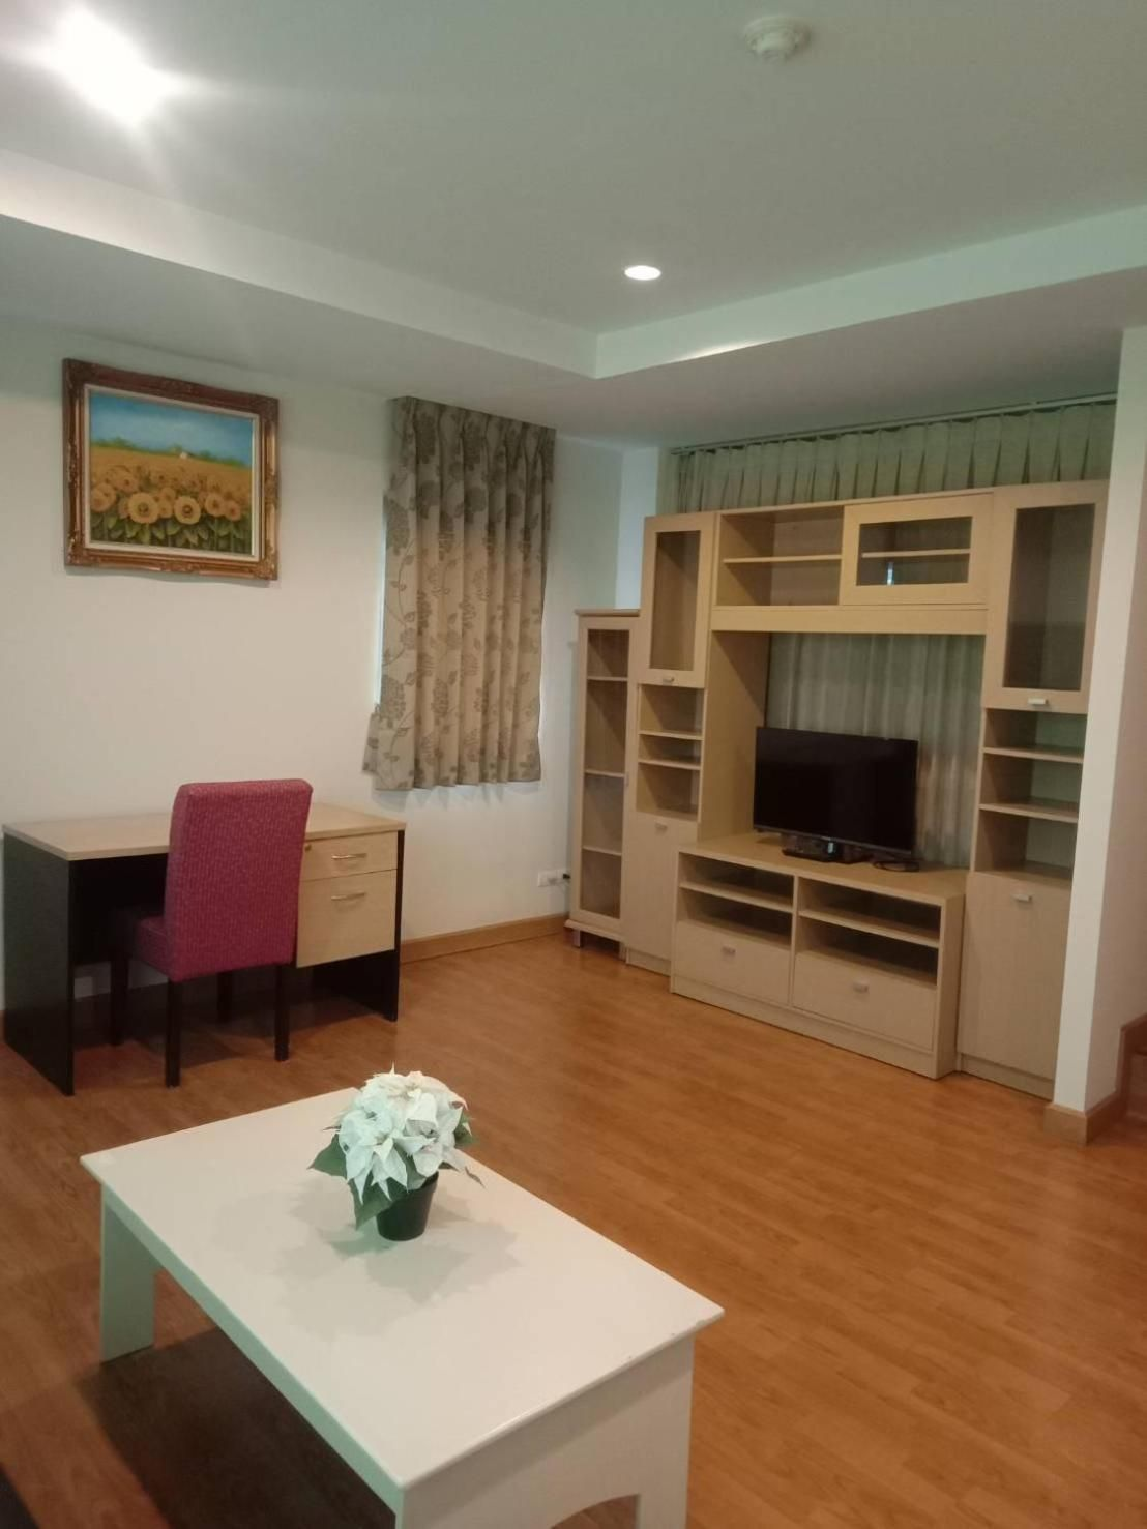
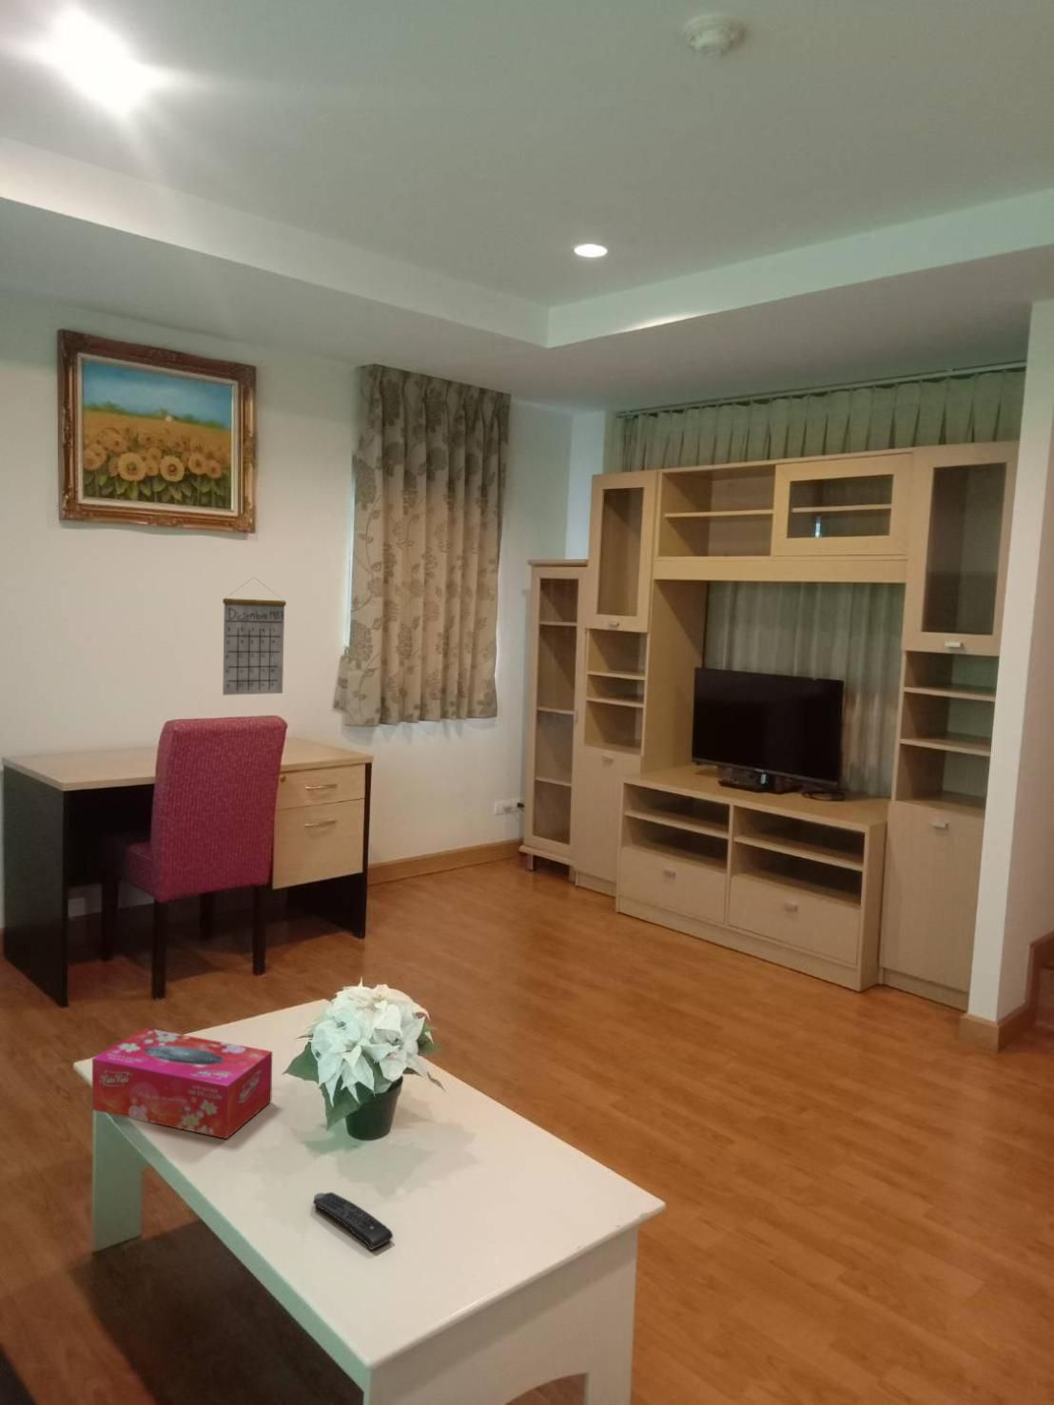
+ remote control [312,1191,394,1251]
+ tissue box [91,1027,273,1139]
+ calendar [221,578,287,696]
